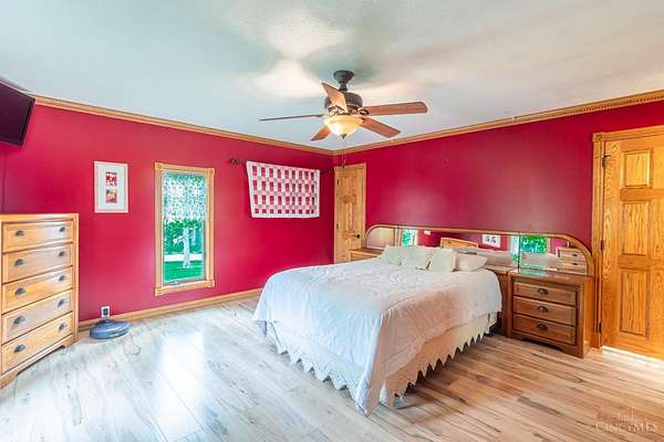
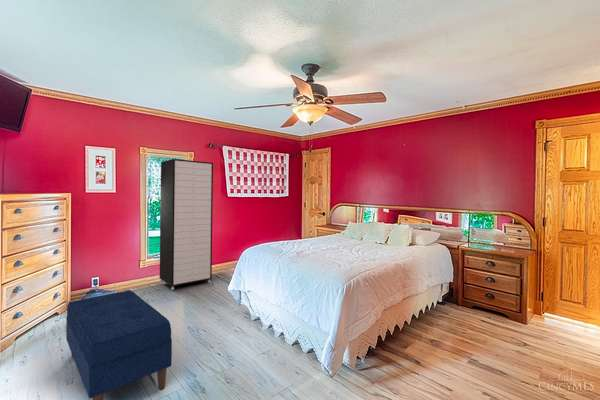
+ bench [65,289,173,400]
+ storage cabinet [159,158,214,291]
